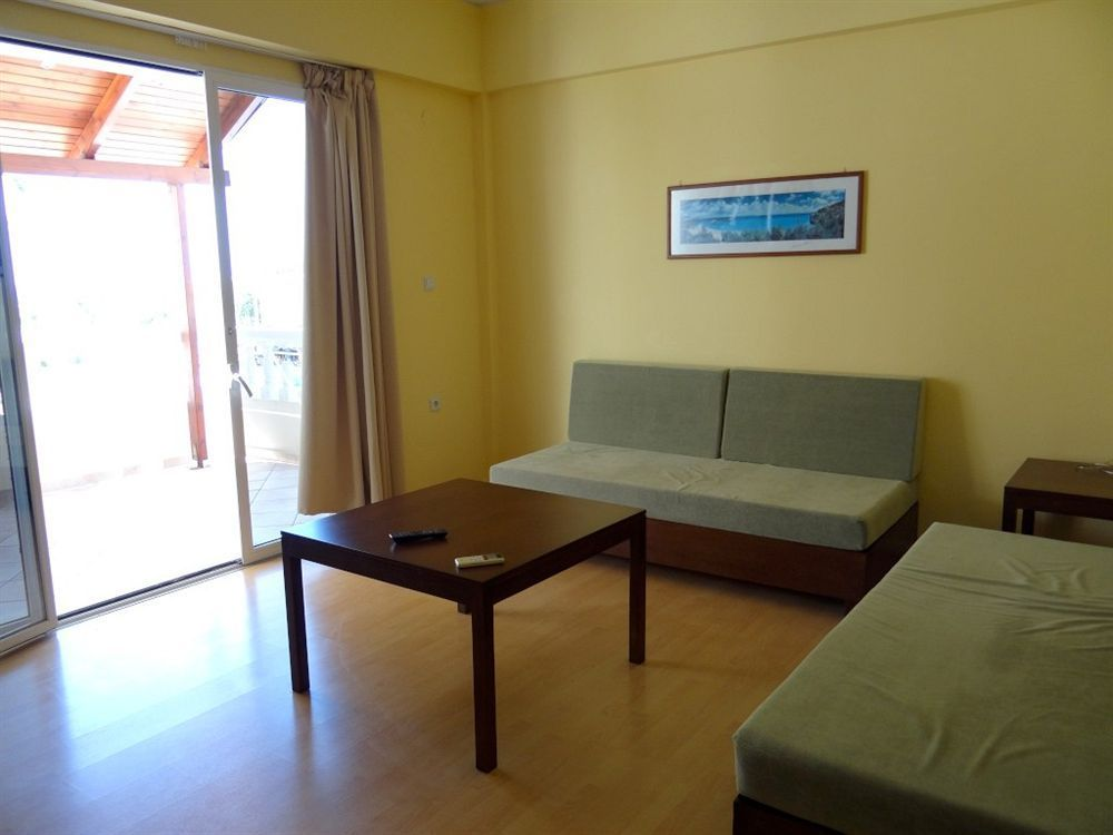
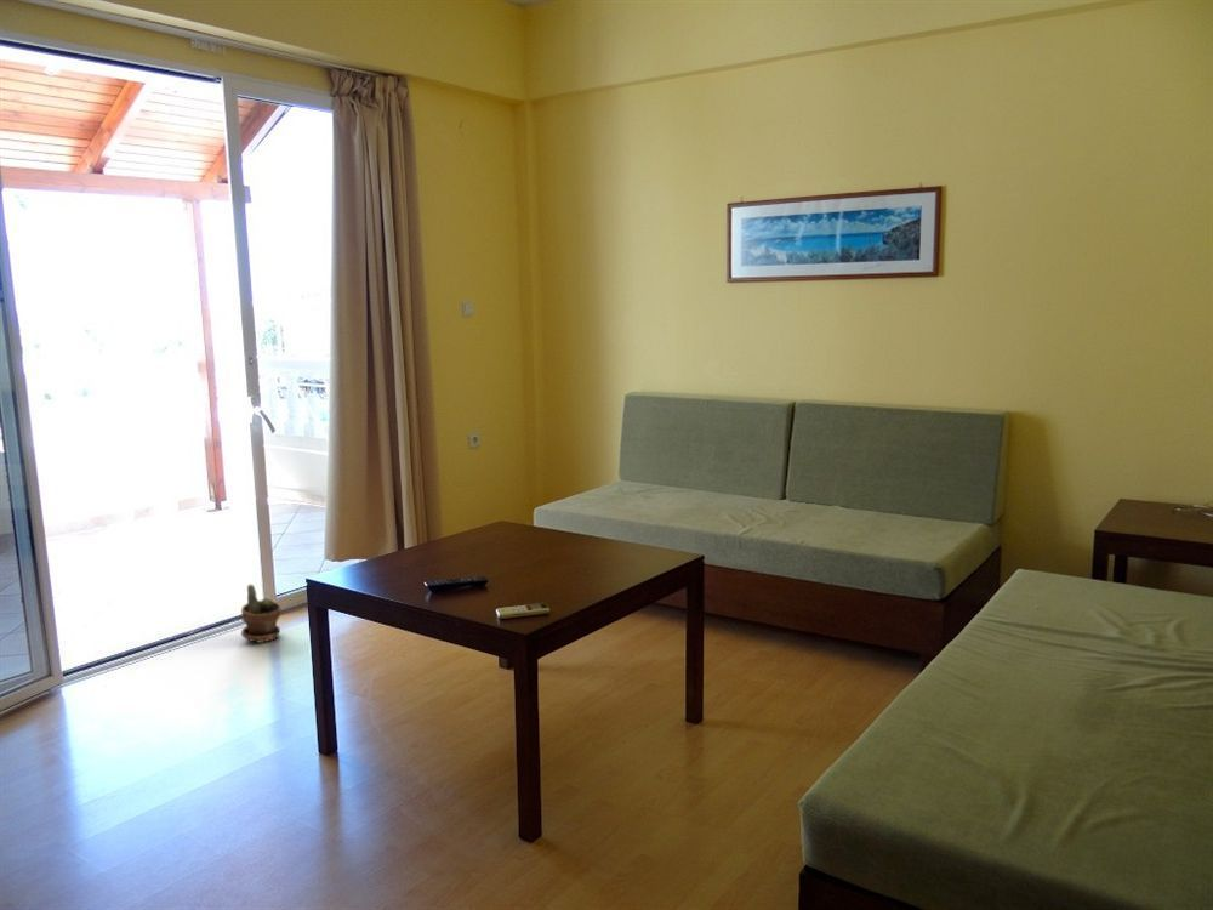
+ potted plant [240,584,283,643]
